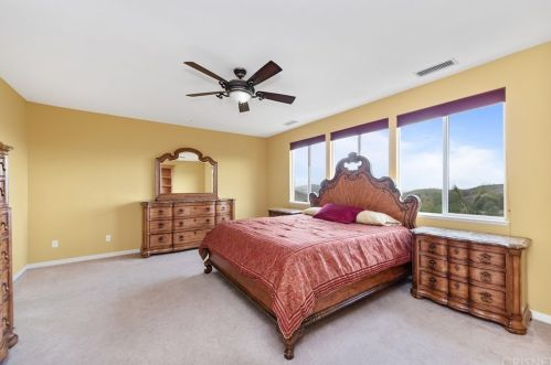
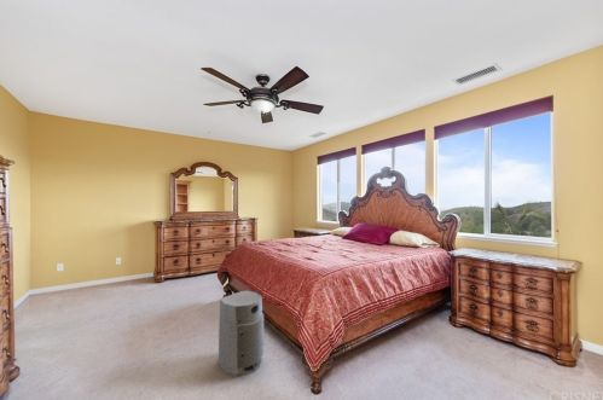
+ air purifier [216,290,265,377]
